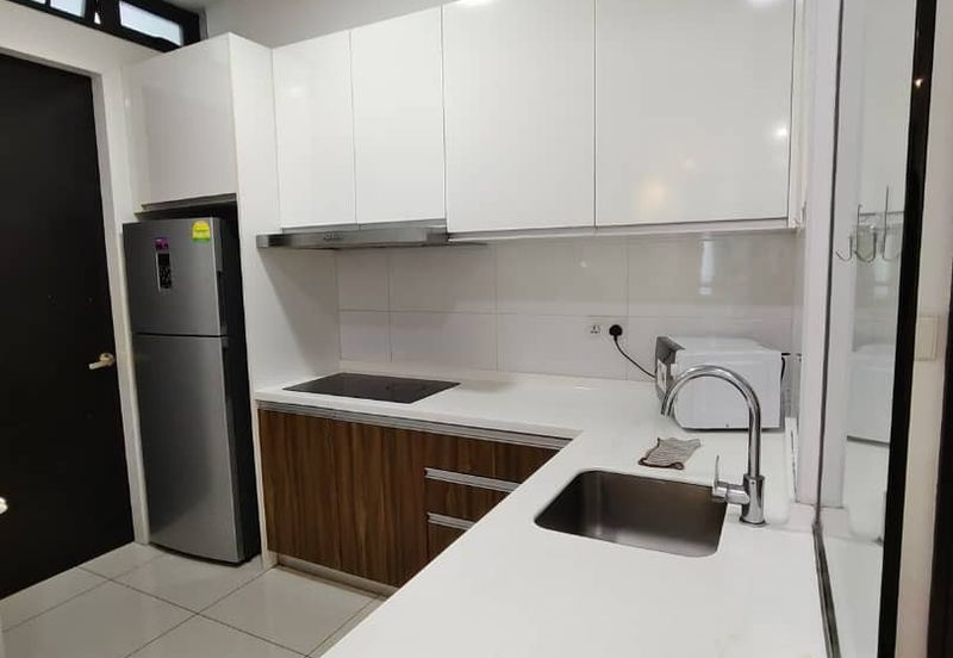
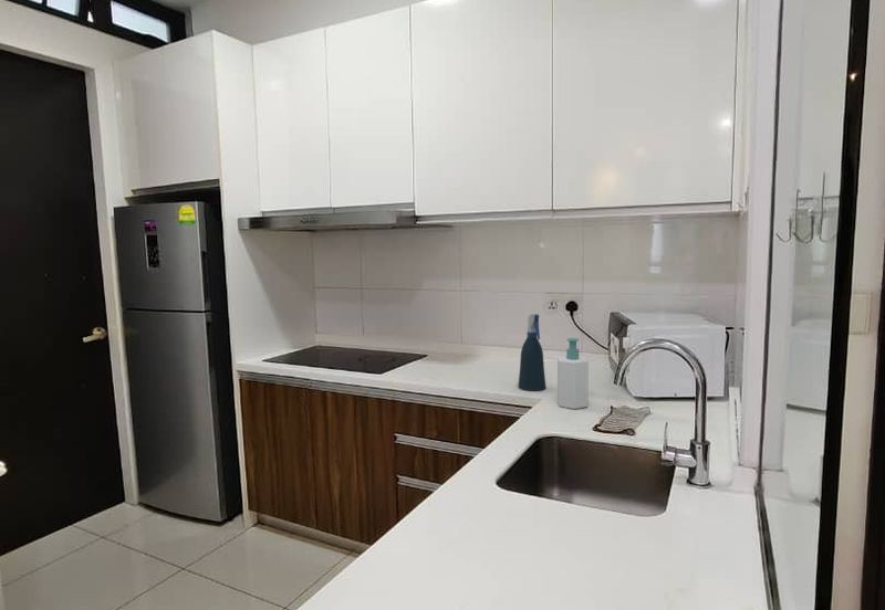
+ soap bottle [556,337,590,410]
+ spray bottle [518,313,546,392]
